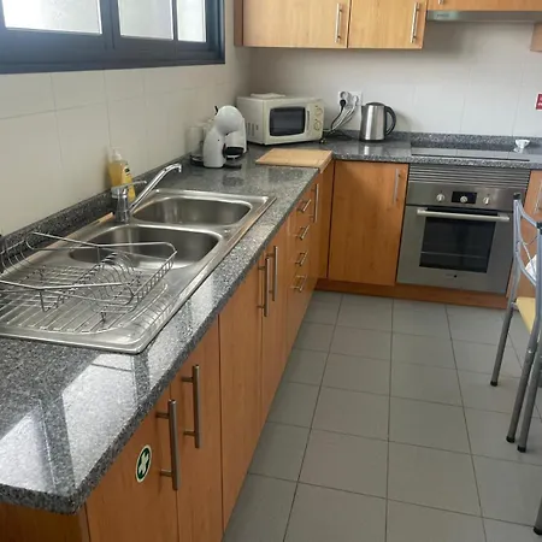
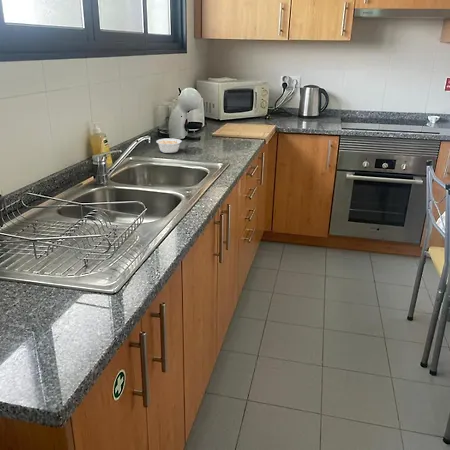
+ legume [155,135,183,154]
